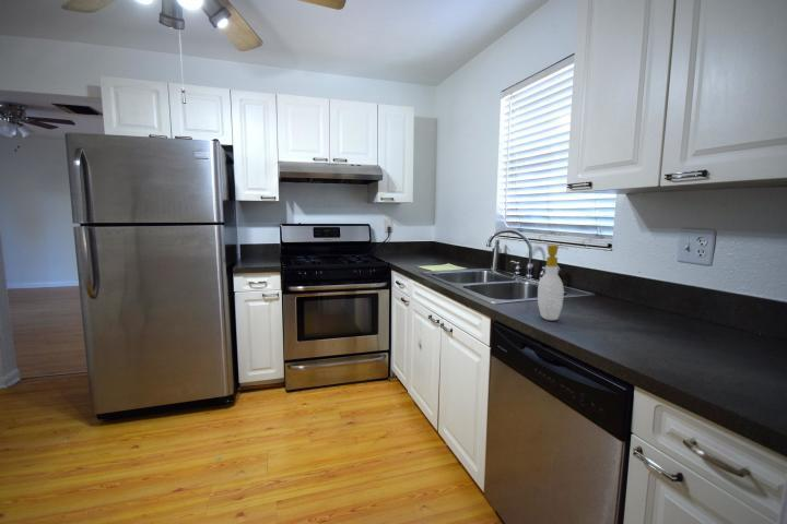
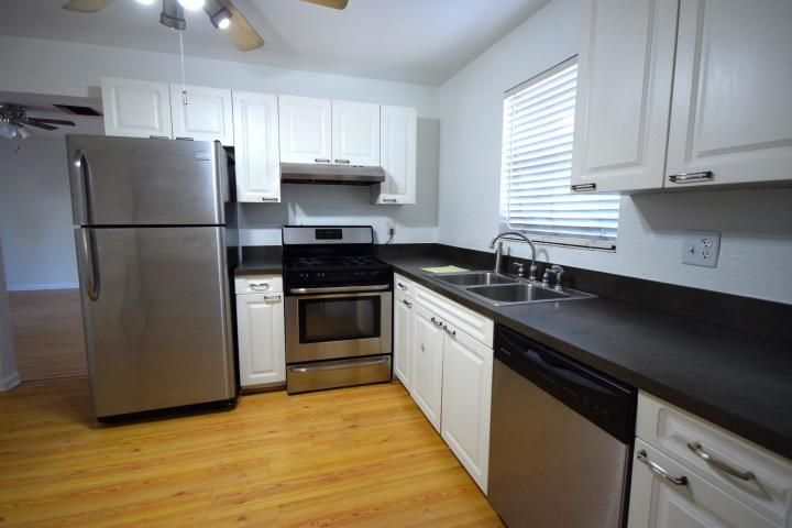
- soap bottle [537,243,569,321]
